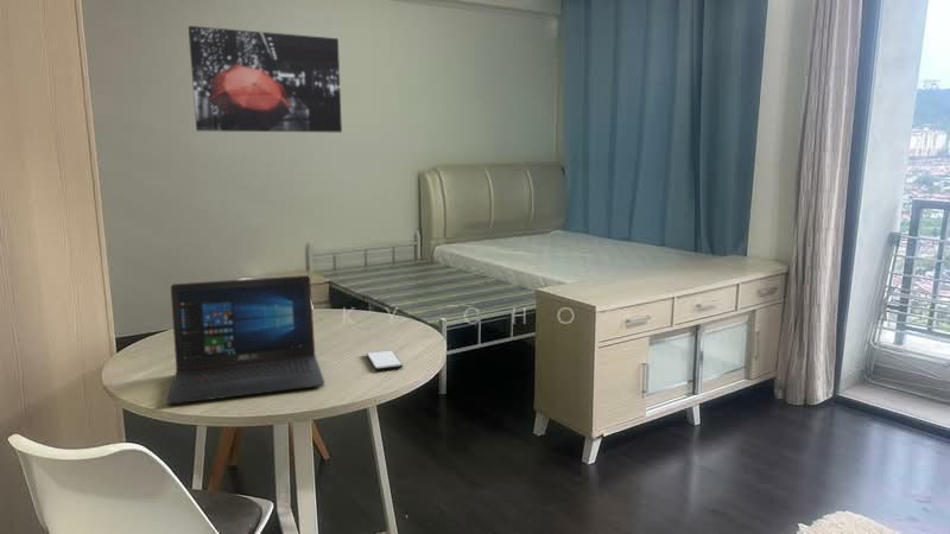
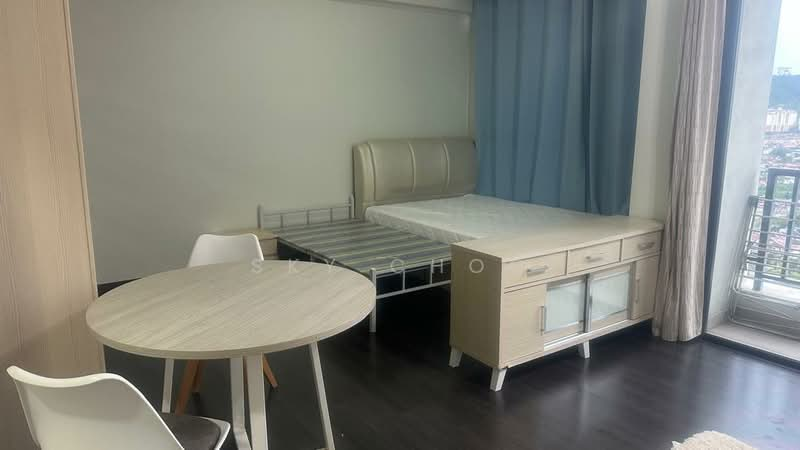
- smartphone [366,349,404,371]
- laptop [166,274,325,406]
- wall art [188,25,343,133]
